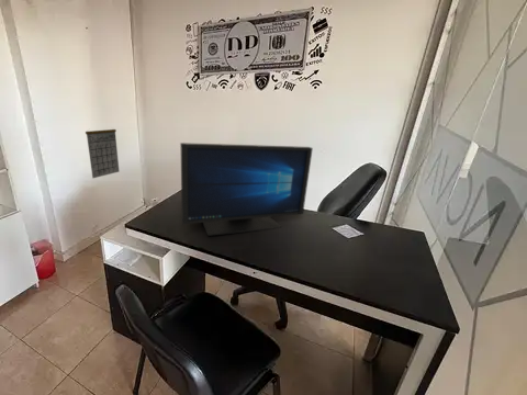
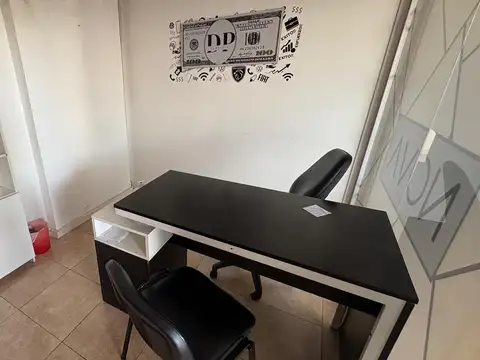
- calendar [85,128,121,179]
- monitor [179,142,314,237]
